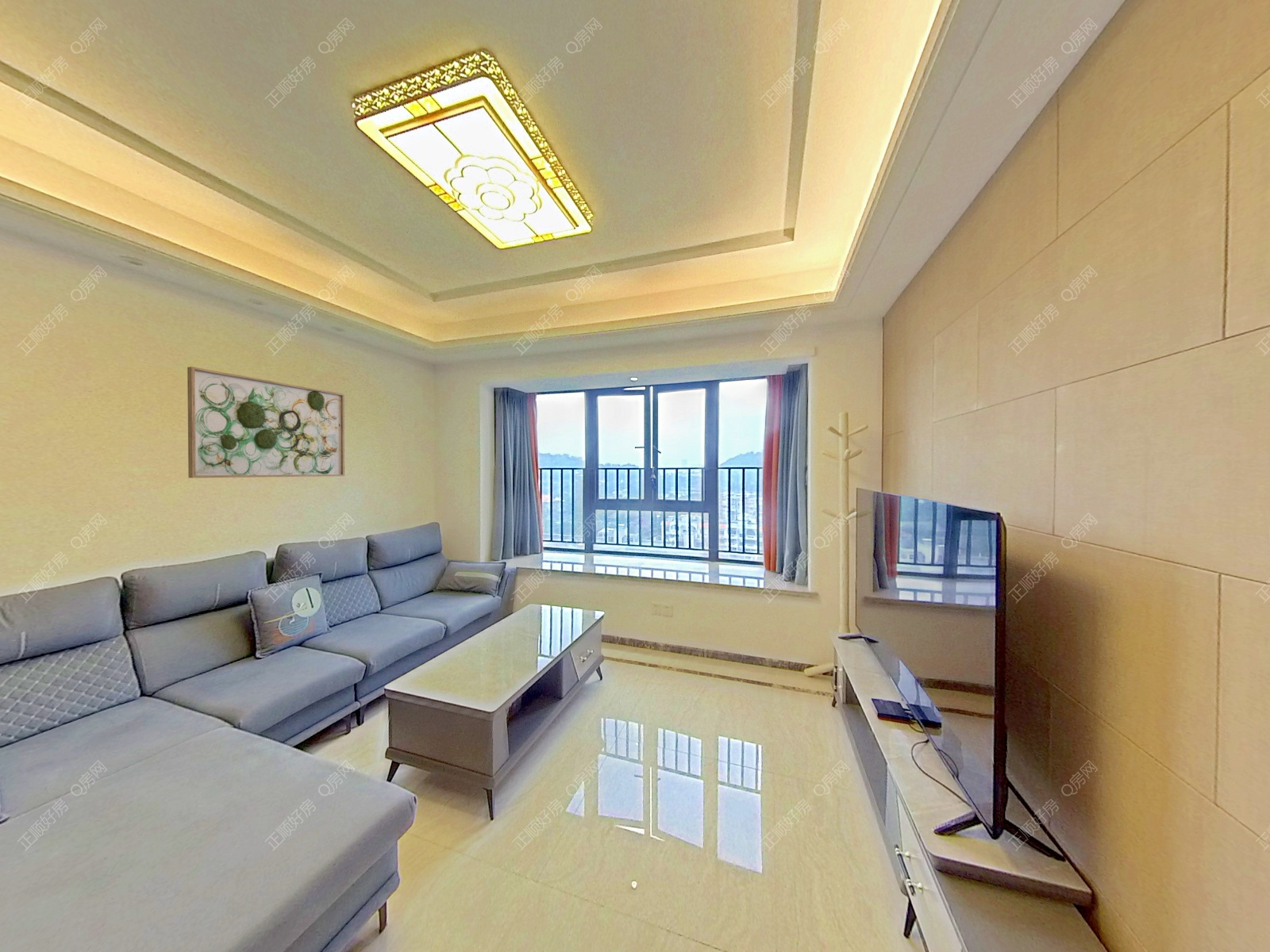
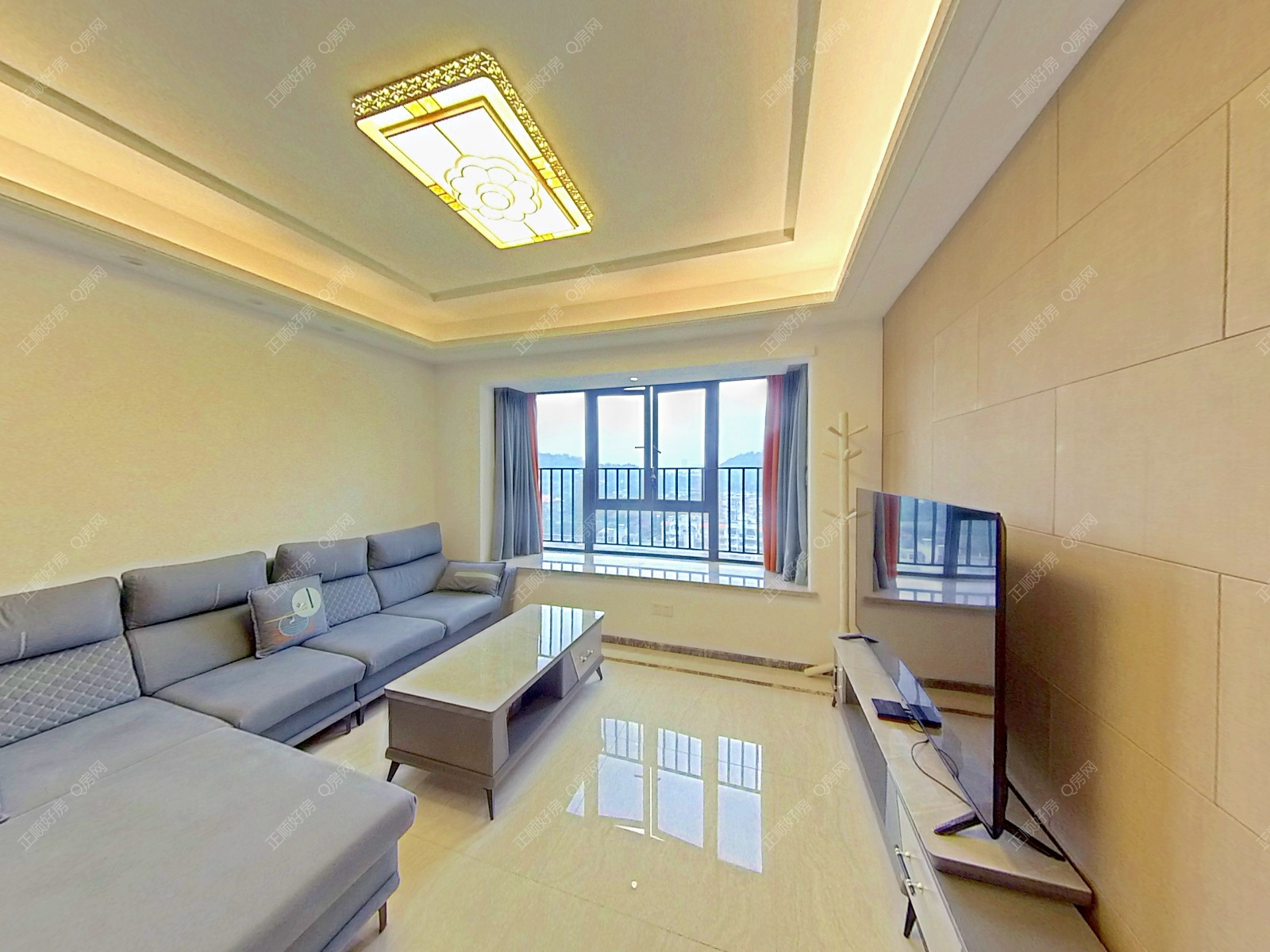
- wall art [187,366,345,478]
